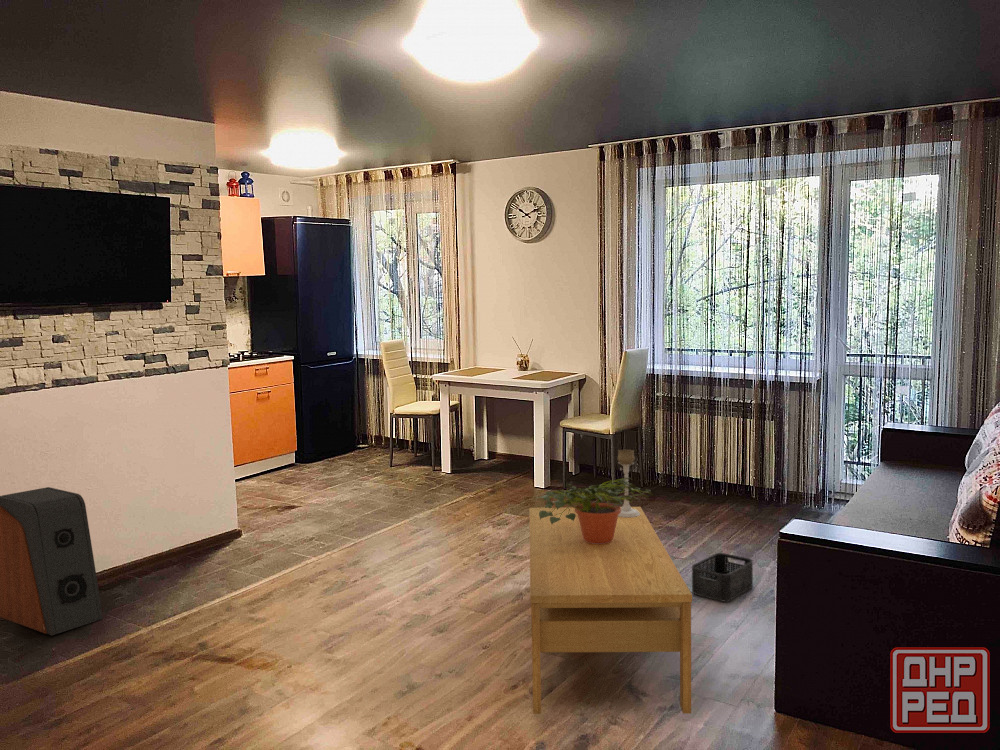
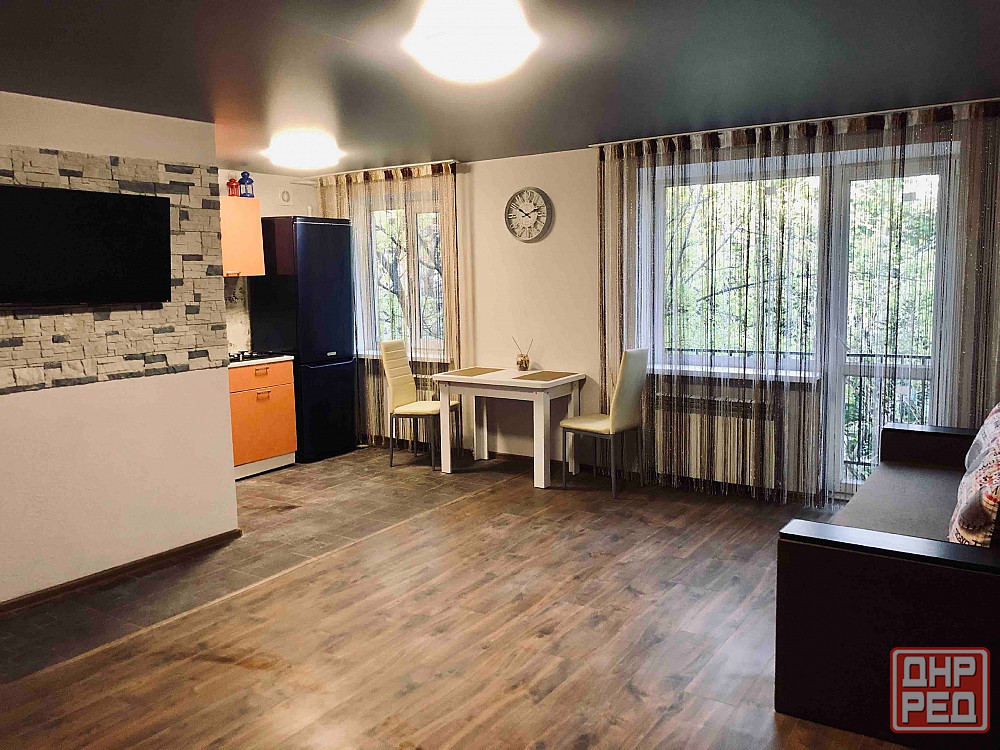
- candle holder [617,448,640,518]
- speaker [0,486,104,636]
- coffee table [528,506,693,715]
- storage bin [691,552,754,602]
- potted plant [534,477,653,544]
